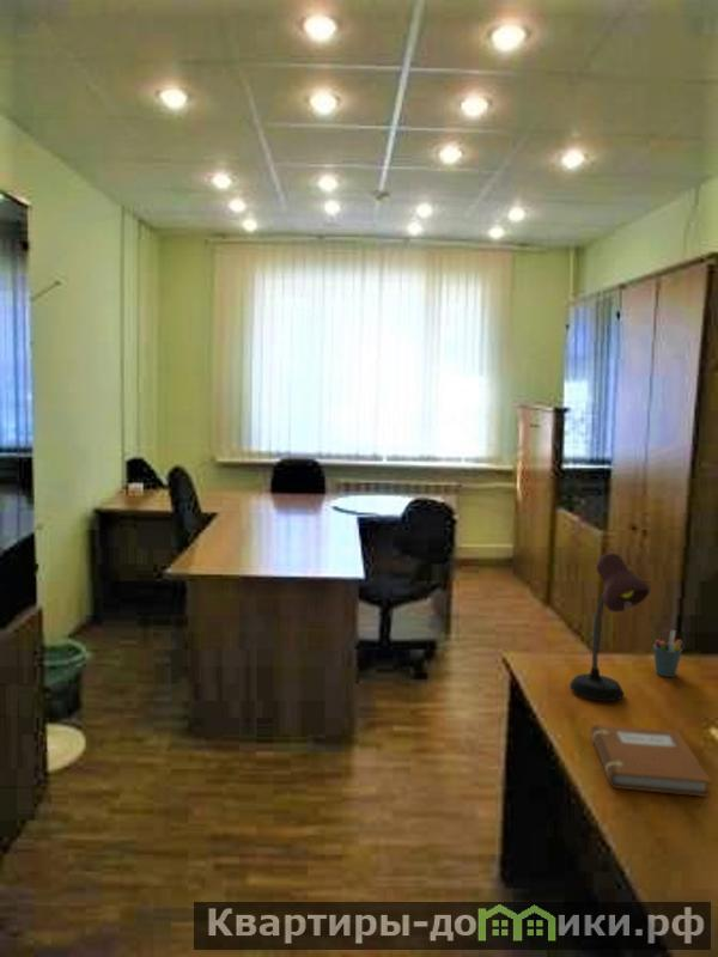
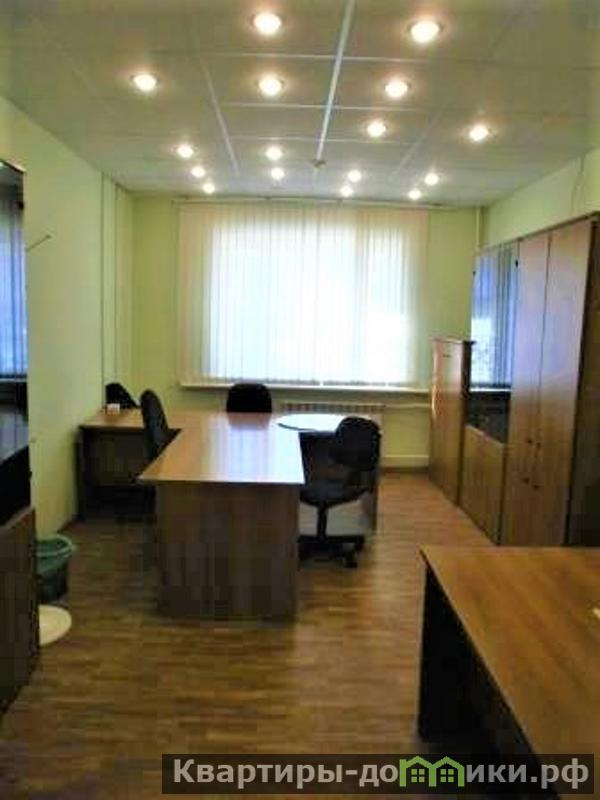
- pen holder [652,628,683,678]
- desk lamp [568,551,651,702]
- notebook [590,724,712,798]
